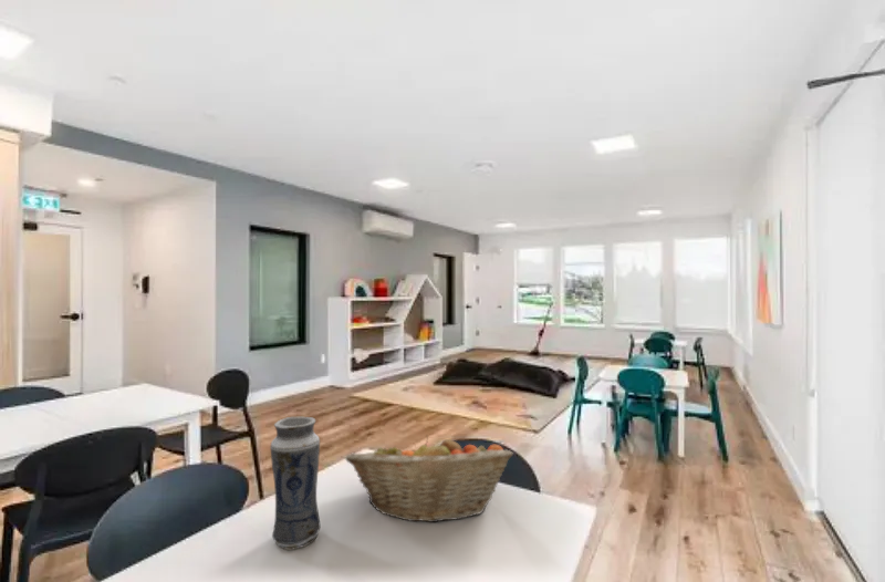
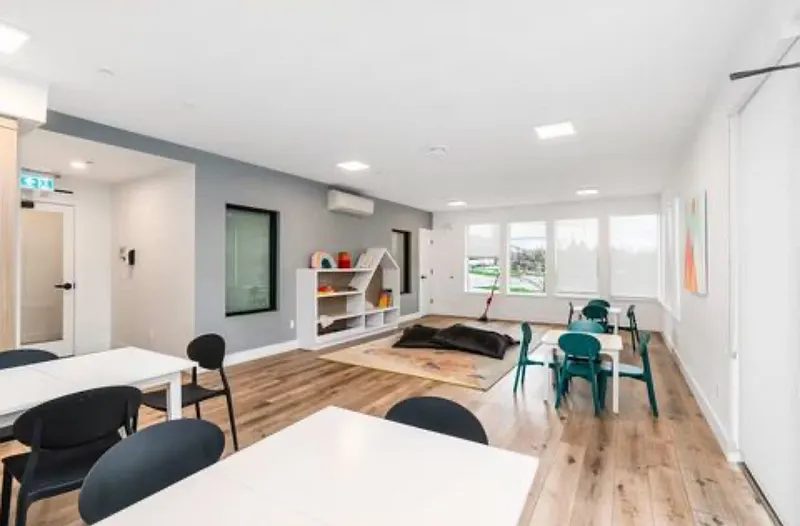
- fruit basket [344,434,513,523]
- vase [269,415,322,551]
